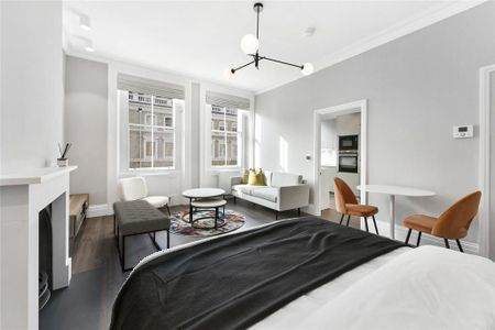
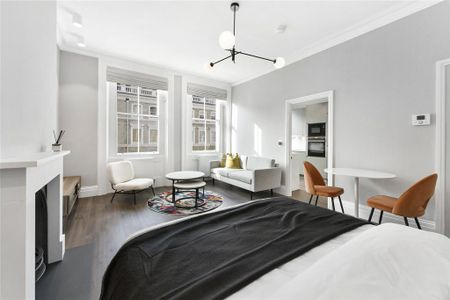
- bench [111,199,172,274]
